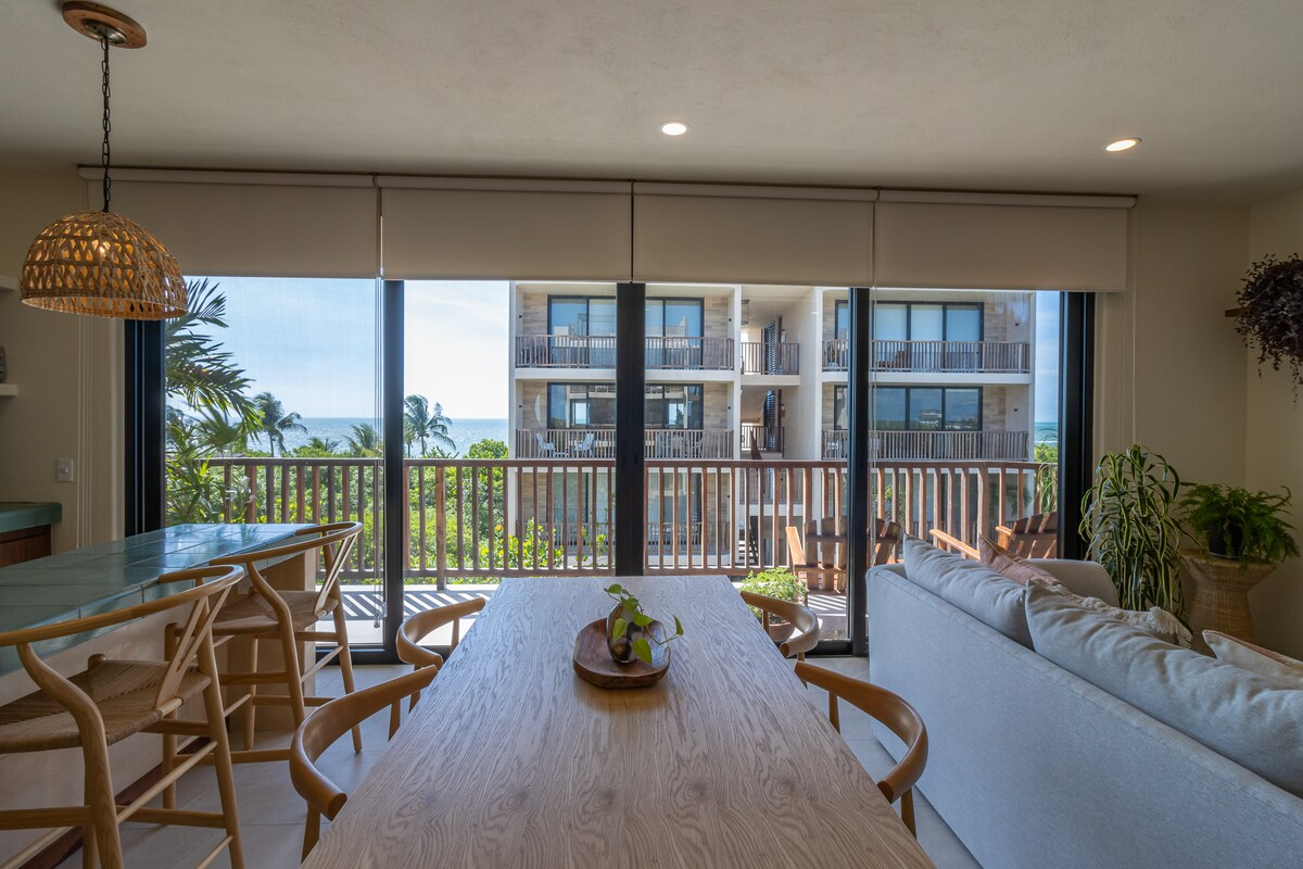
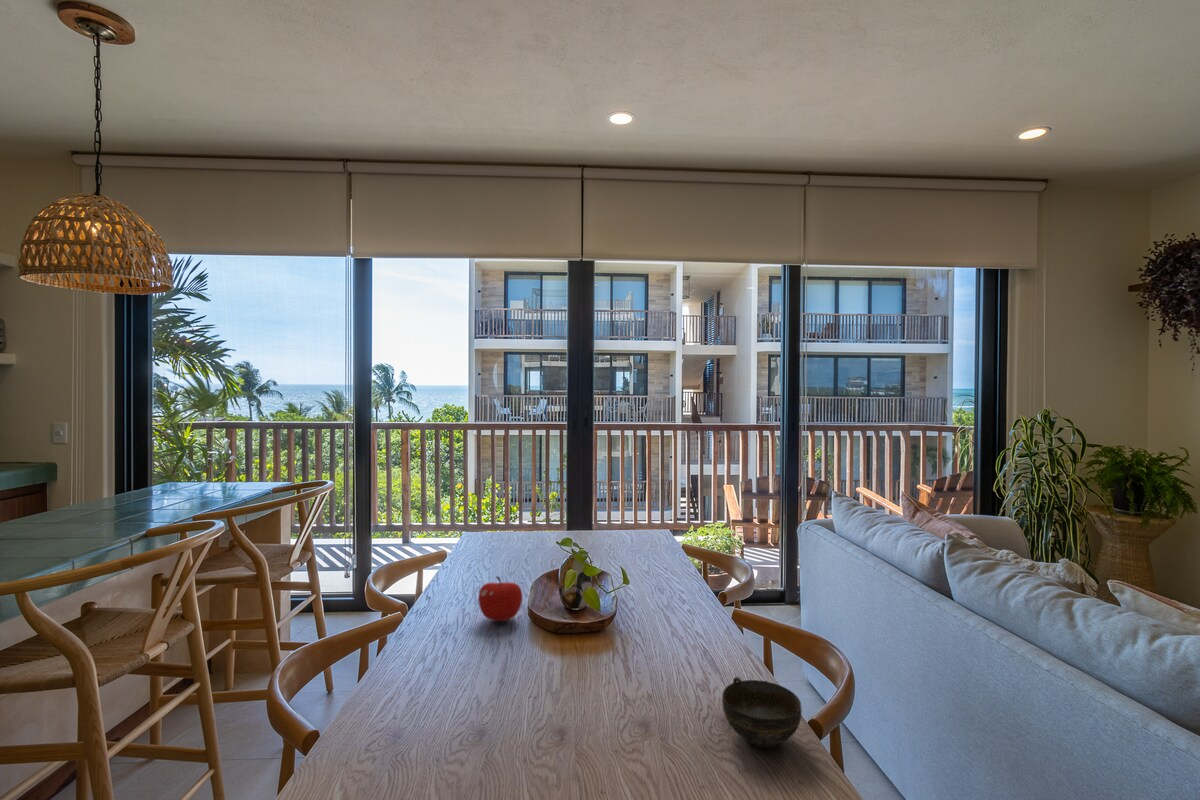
+ cup [721,676,803,749]
+ fruit [477,575,523,622]
